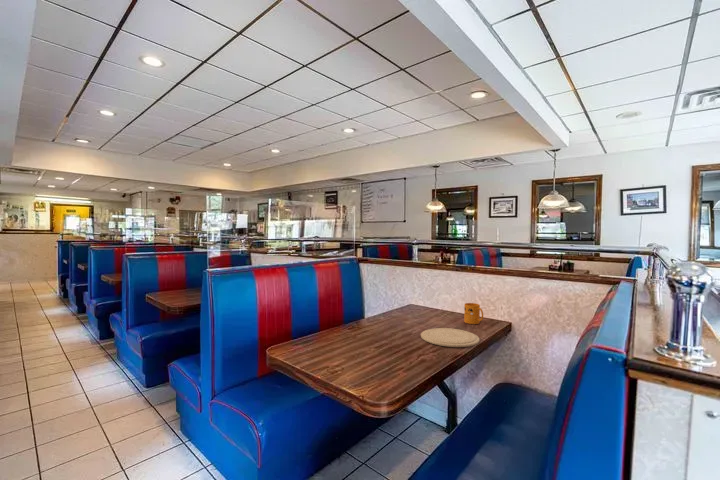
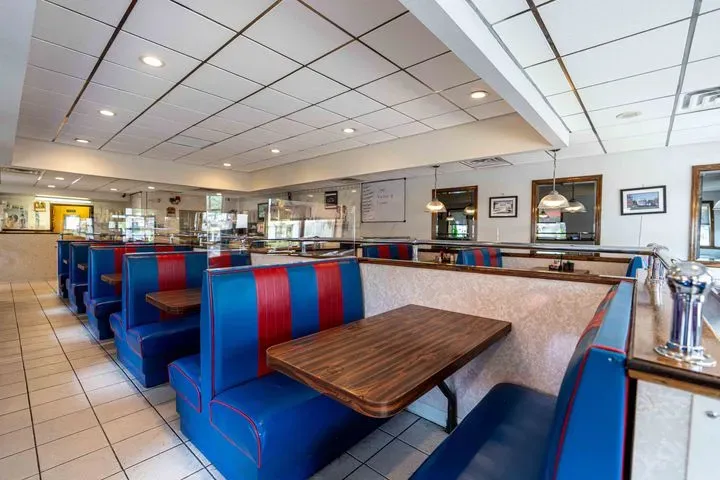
- plate [420,327,480,348]
- mug [463,302,484,325]
